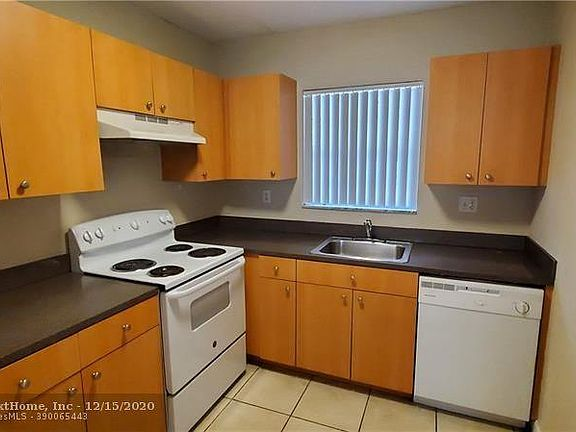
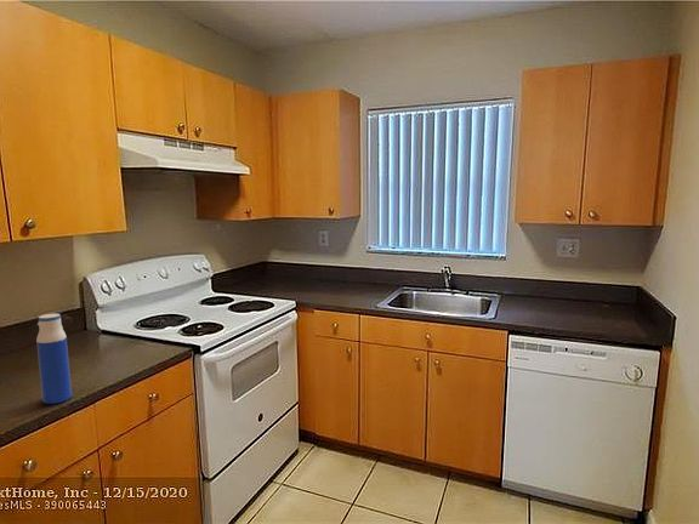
+ water bottle [35,313,73,405]
